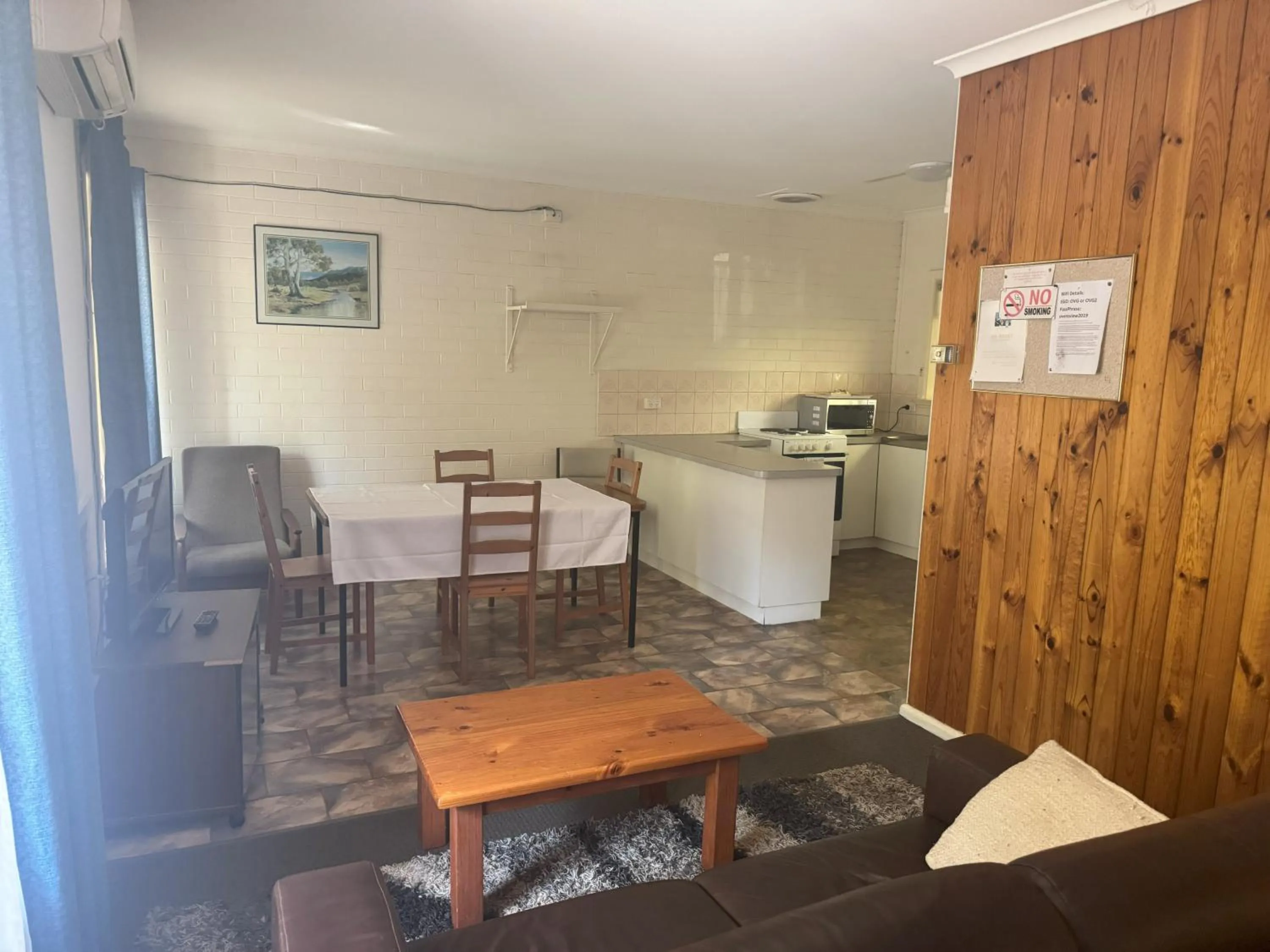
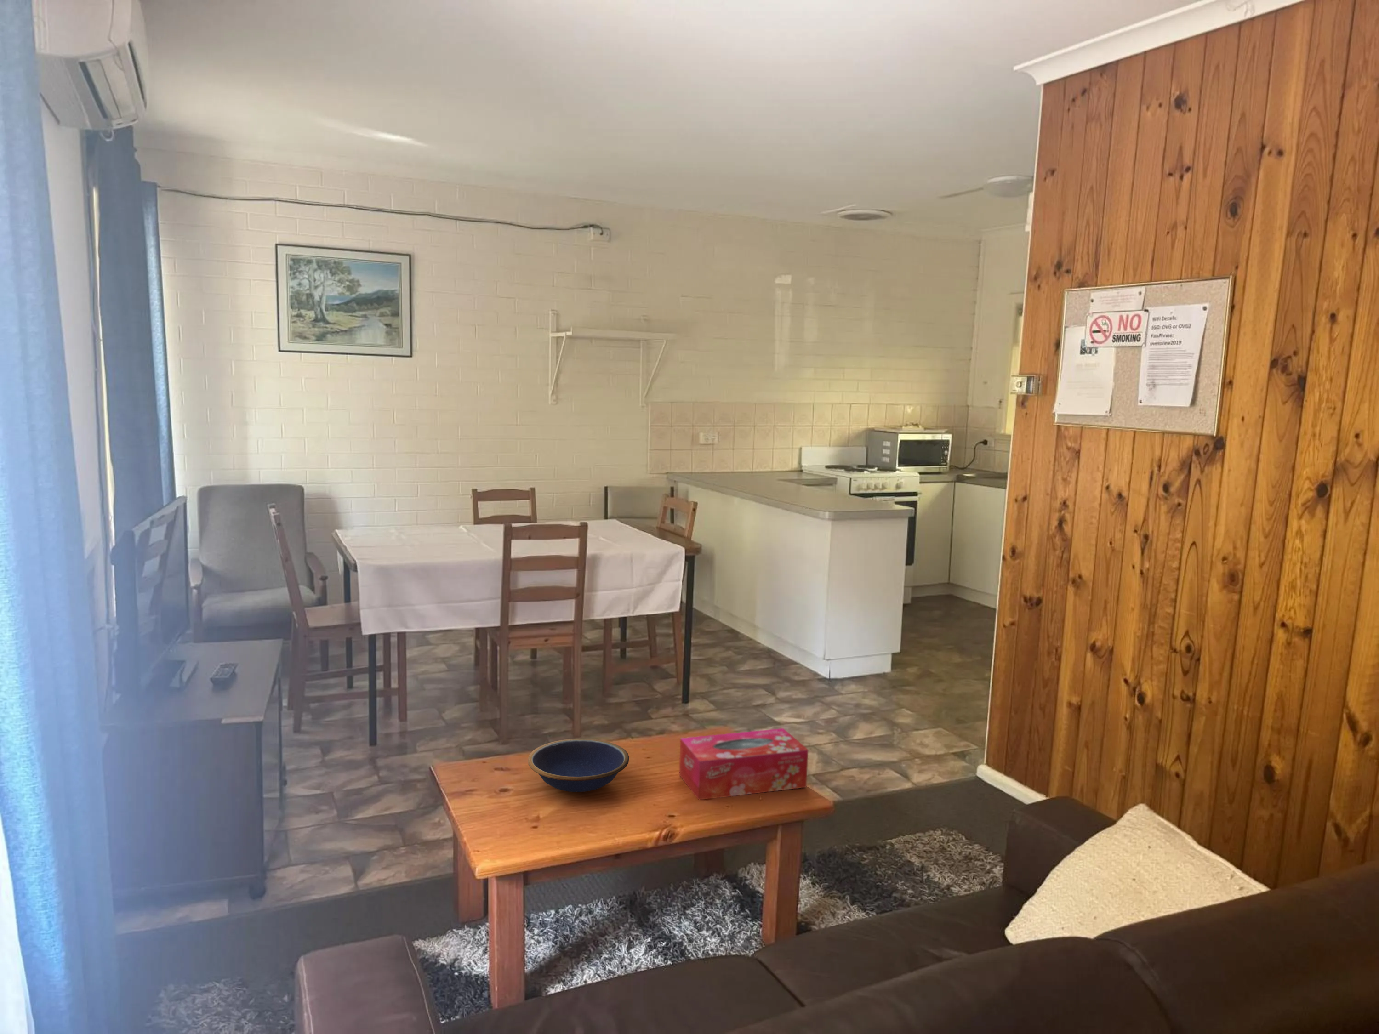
+ tissue box [679,728,809,800]
+ bowl [528,739,630,793]
